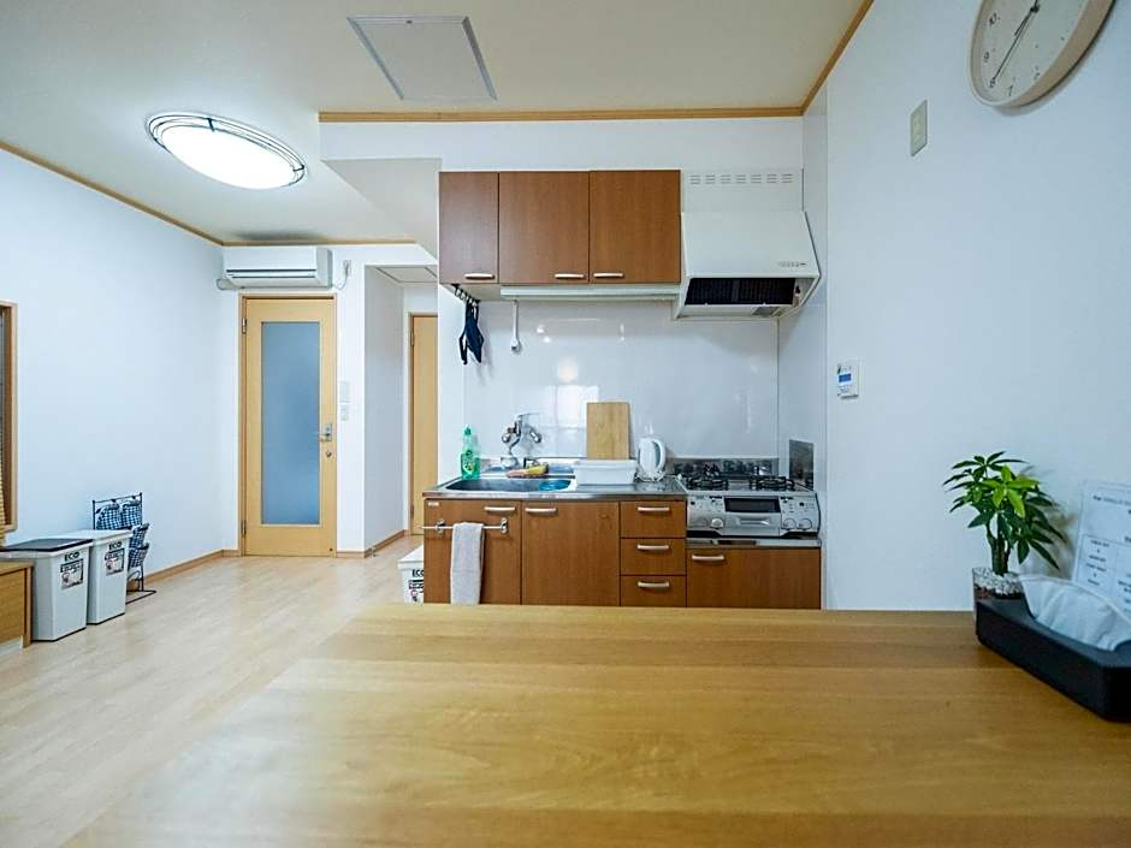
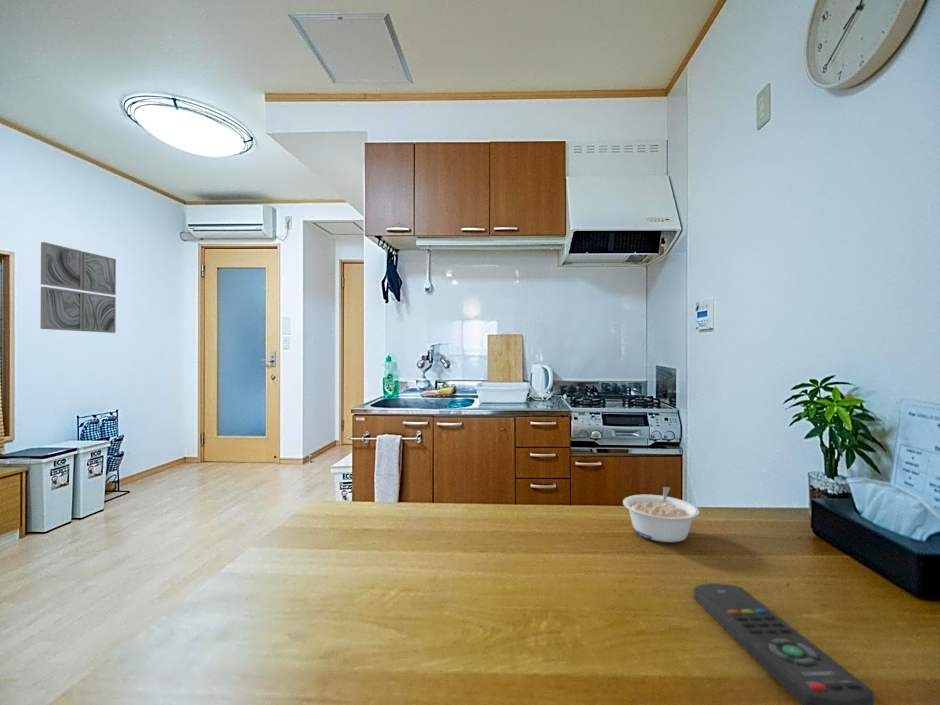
+ remote control [693,582,875,705]
+ wall art [40,241,117,334]
+ legume [622,486,700,543]
